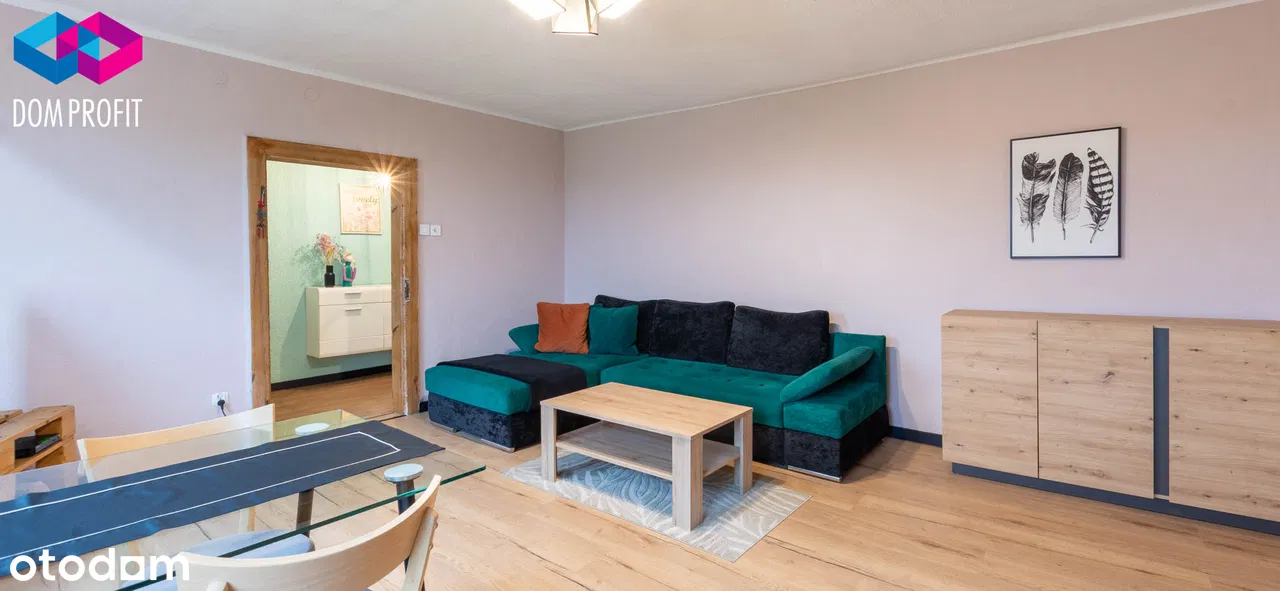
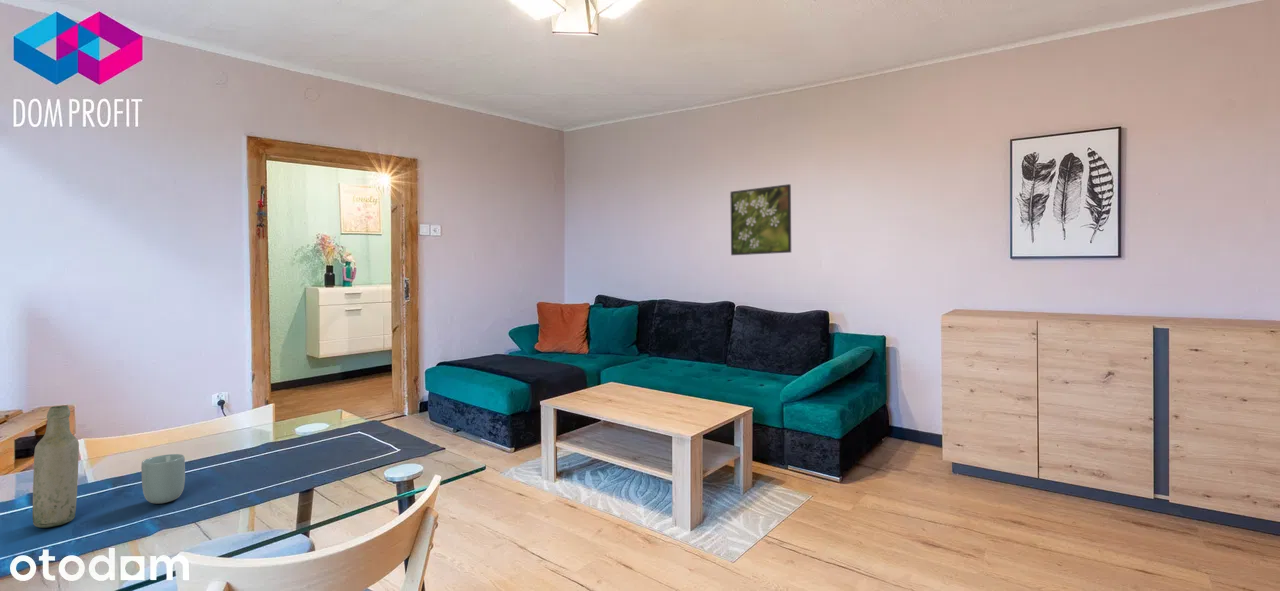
+ bottle [32,405,80,529]
+ cup [140,453,186,505]
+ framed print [729,183,792,256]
